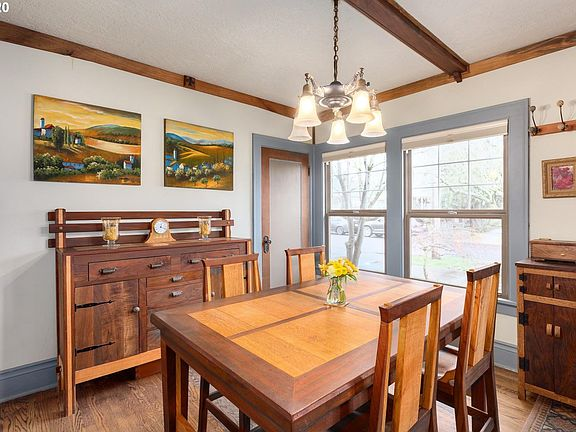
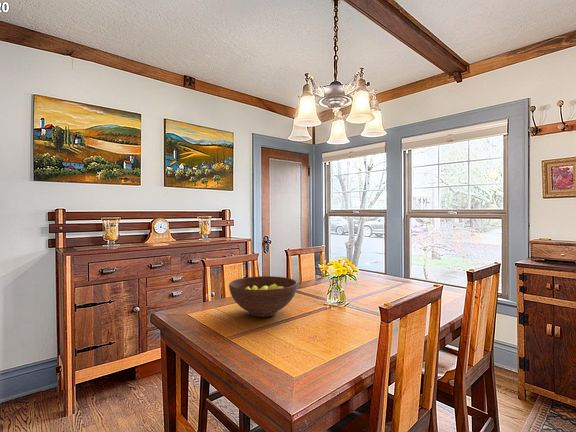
+ fruit bowl [228,275,298,318]
